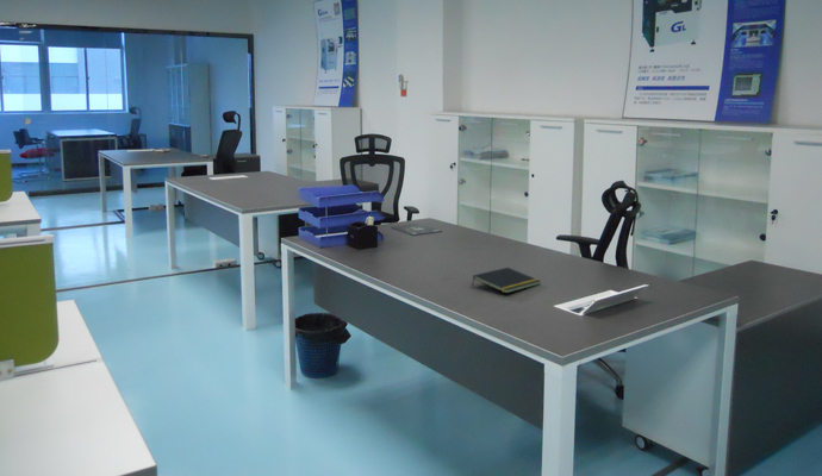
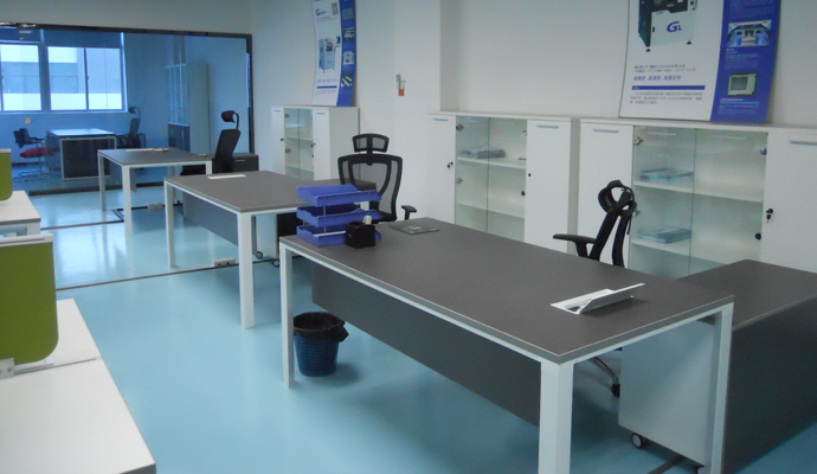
- notepad [471,267,542,294]
